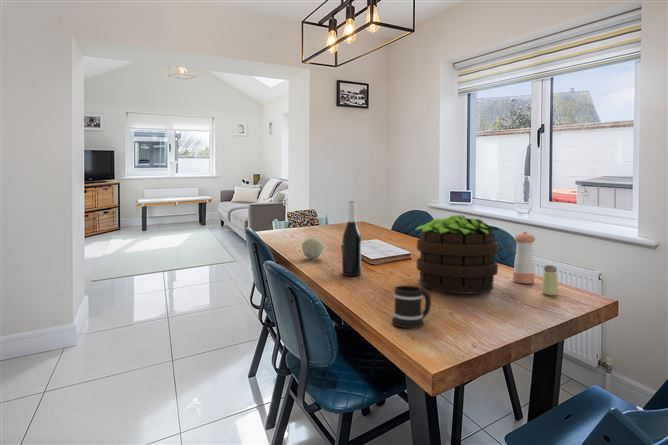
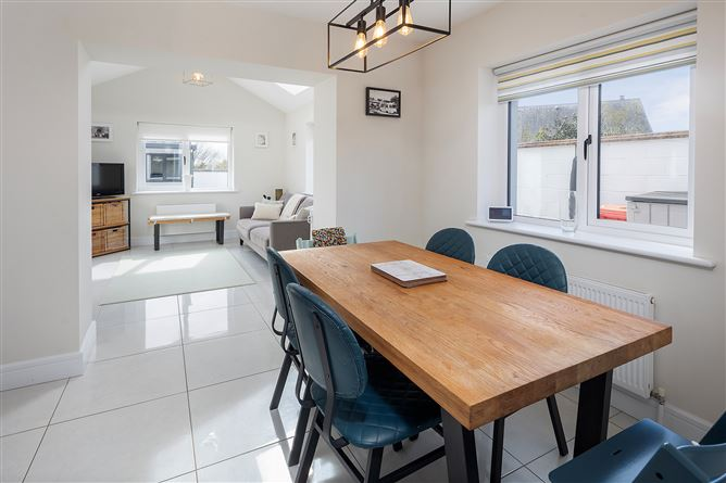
- saltshaker [540,264,559,296]
- pepper shaker [512,231,536,284]
- mug [391,284,432,329]
- fruit [301,237,324,260]
- wine bottle [341,200,362,277]
- potted plant [414,214,500,295]
